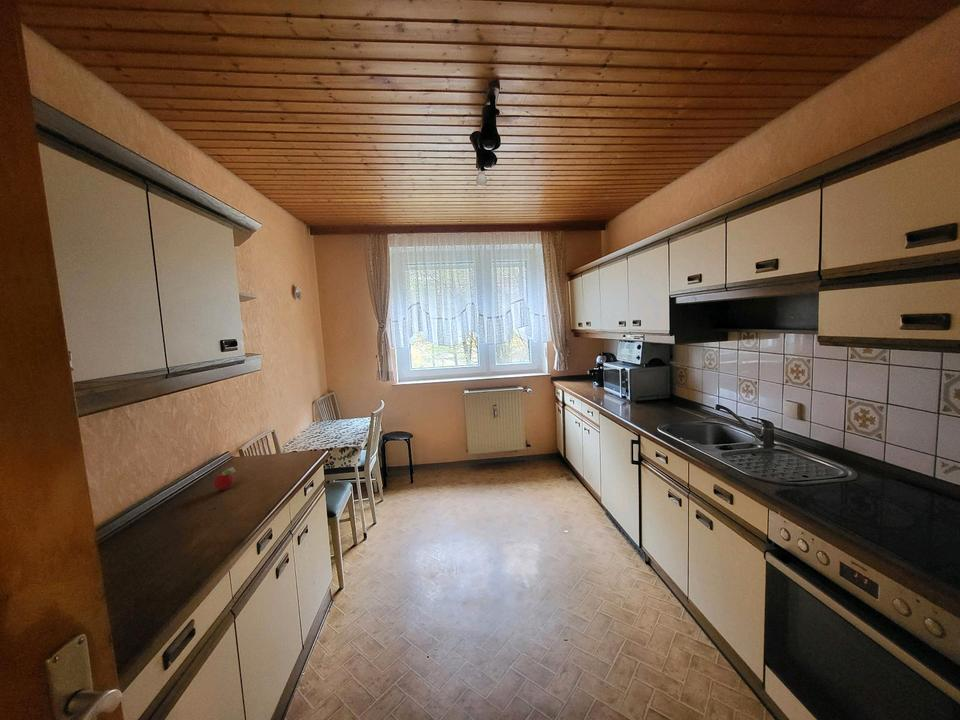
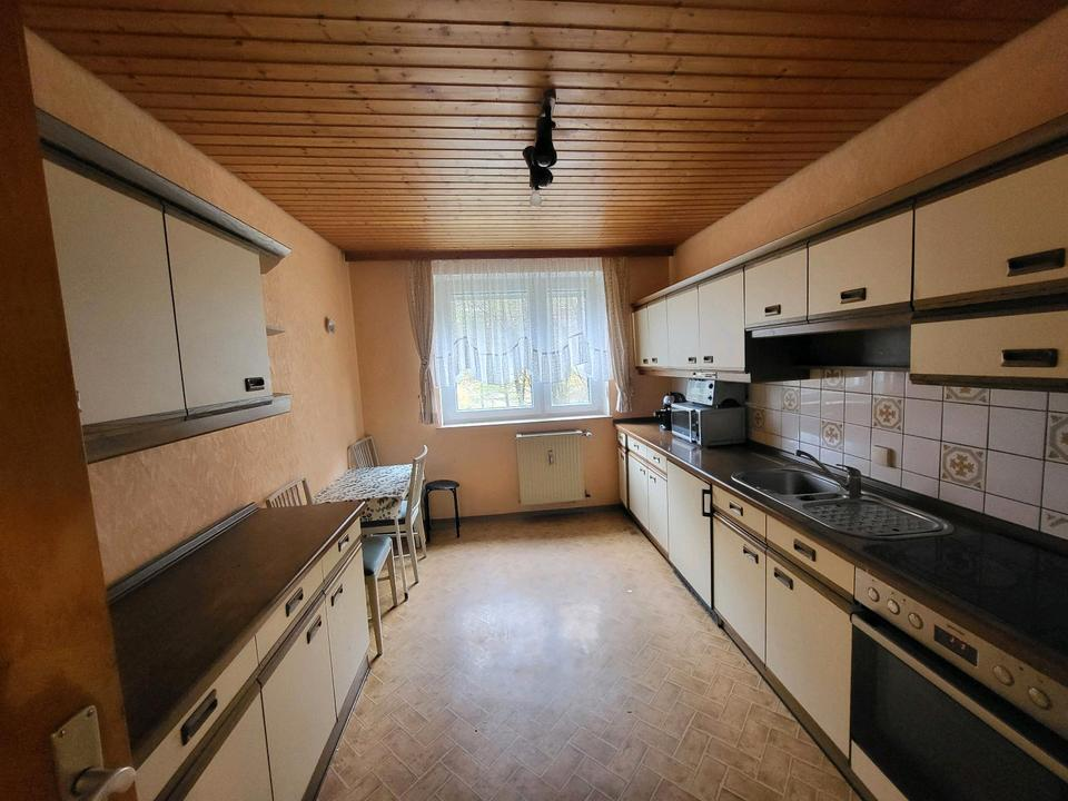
- fruit [213,466,237,491]
